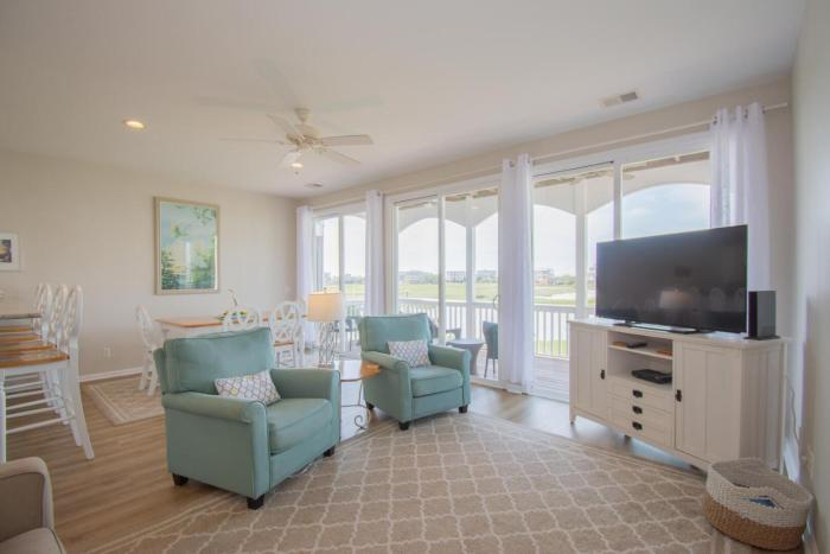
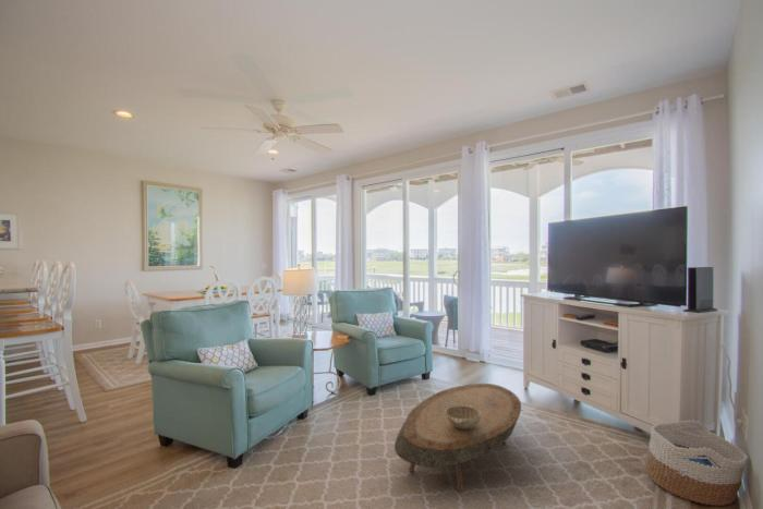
+ coffee table [393,383,522,494]
+ decorative bowl [446,405,481,429]
